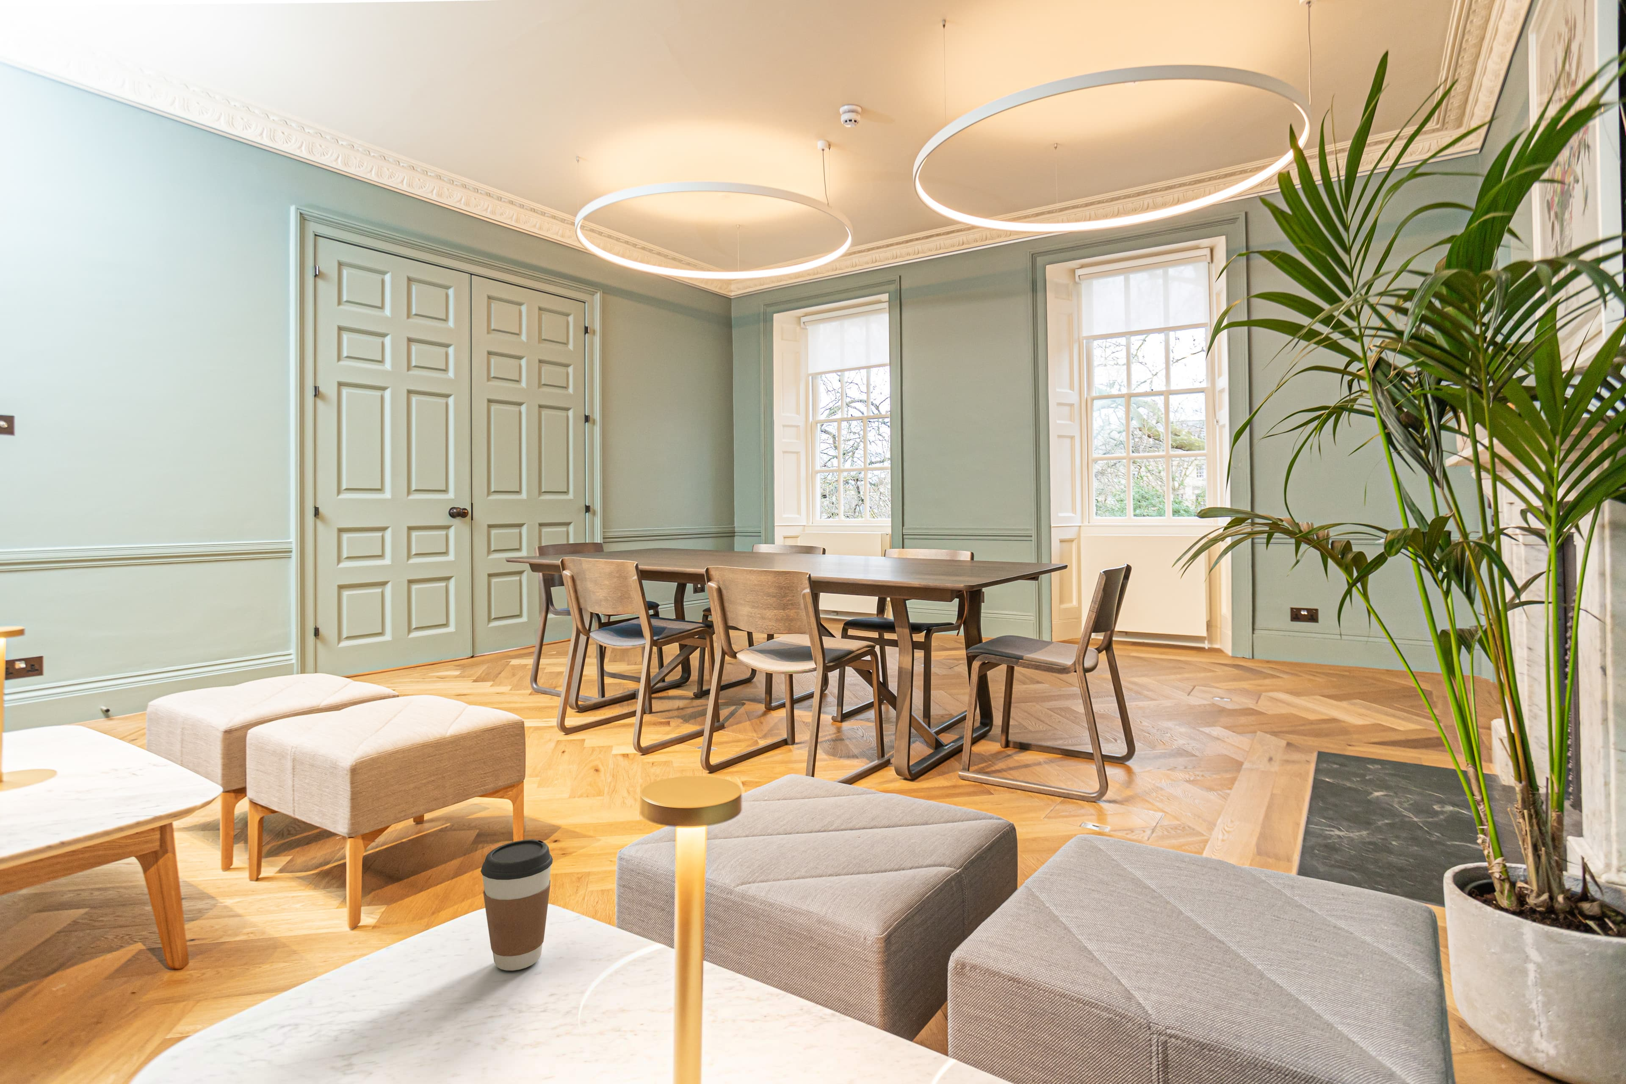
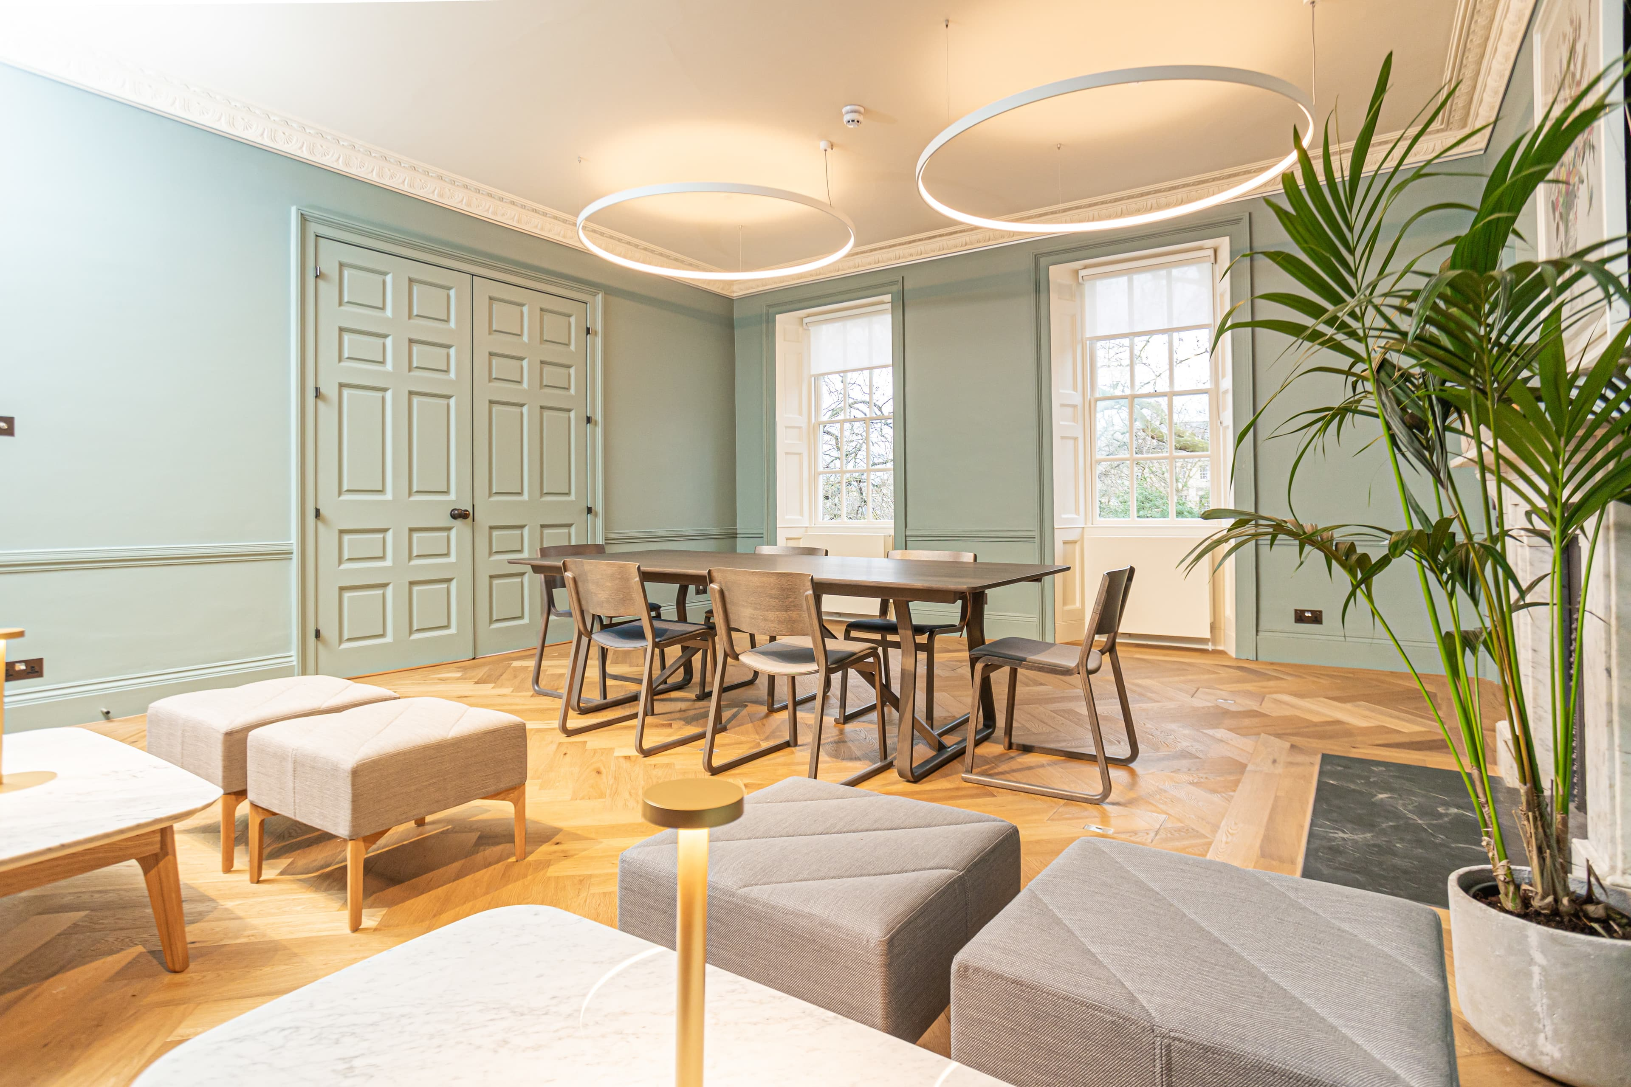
- coffee cup [480,838,553,971]
